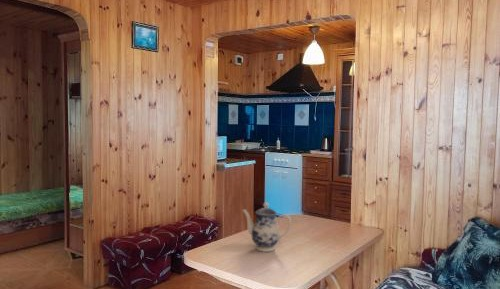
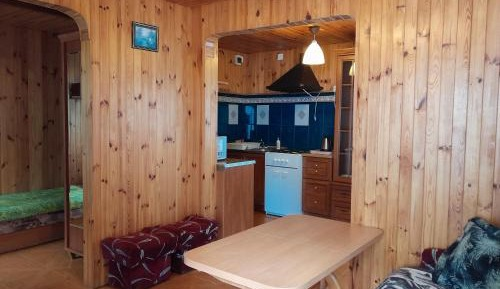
- teapot [241,201,292,253]
